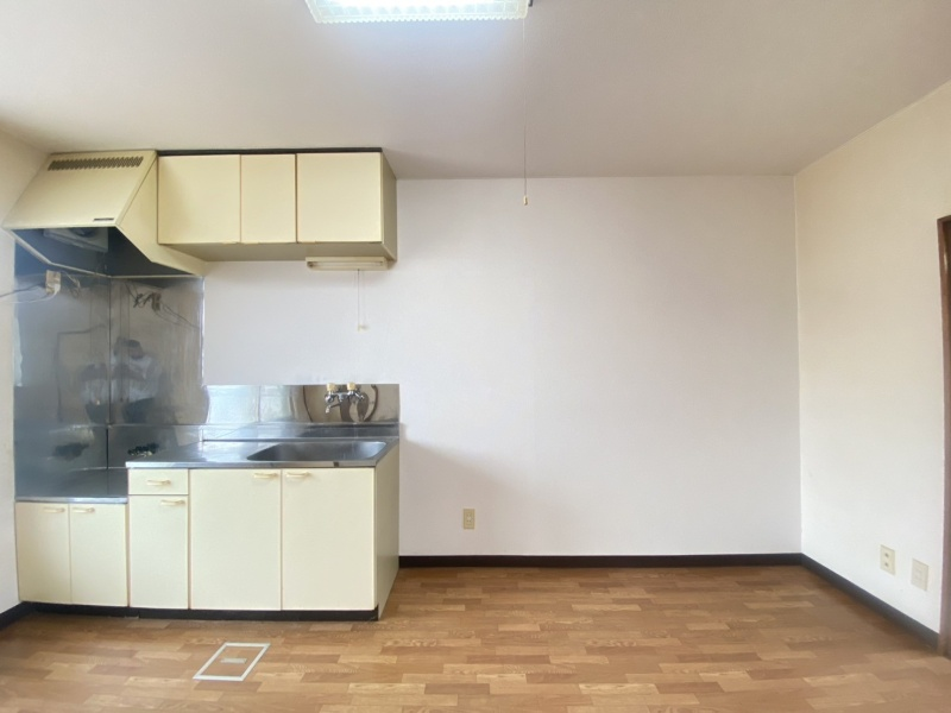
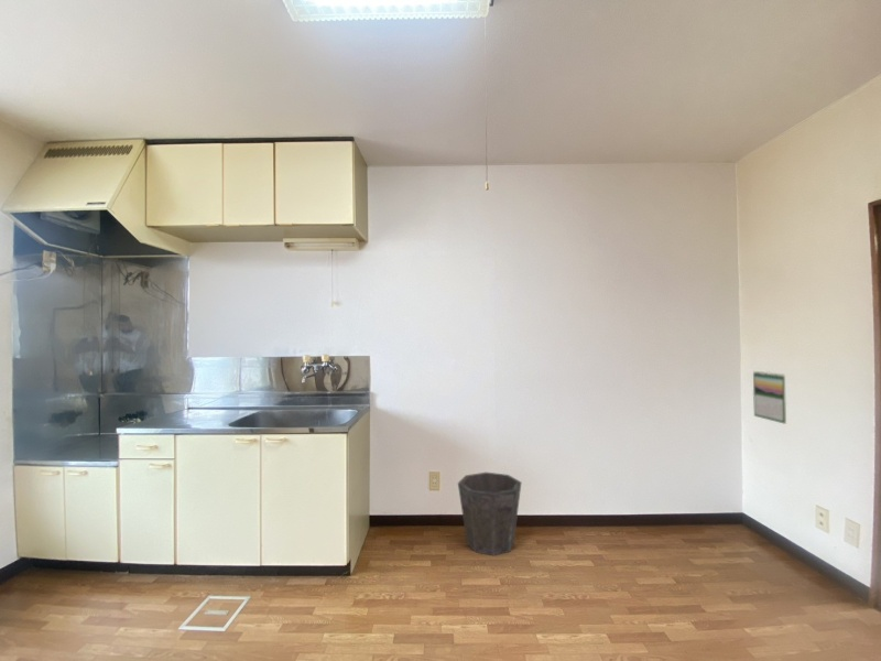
+ waste bin [457,472,522,556]
+ calendar [752,370,787,425]
